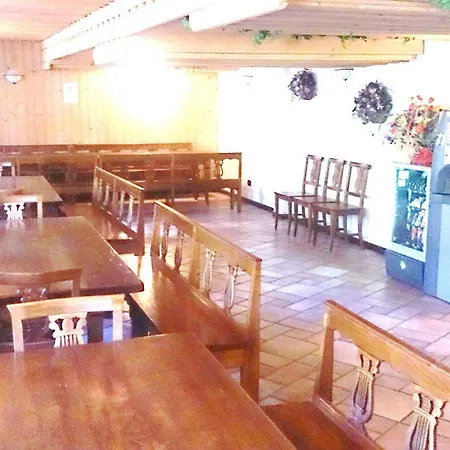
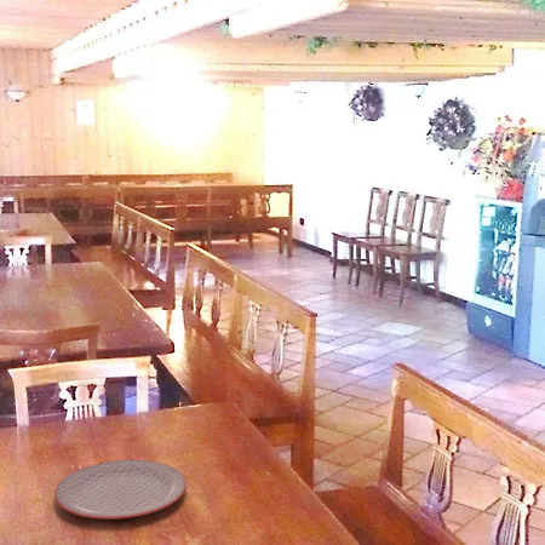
+ plate [53,459,188,521]
